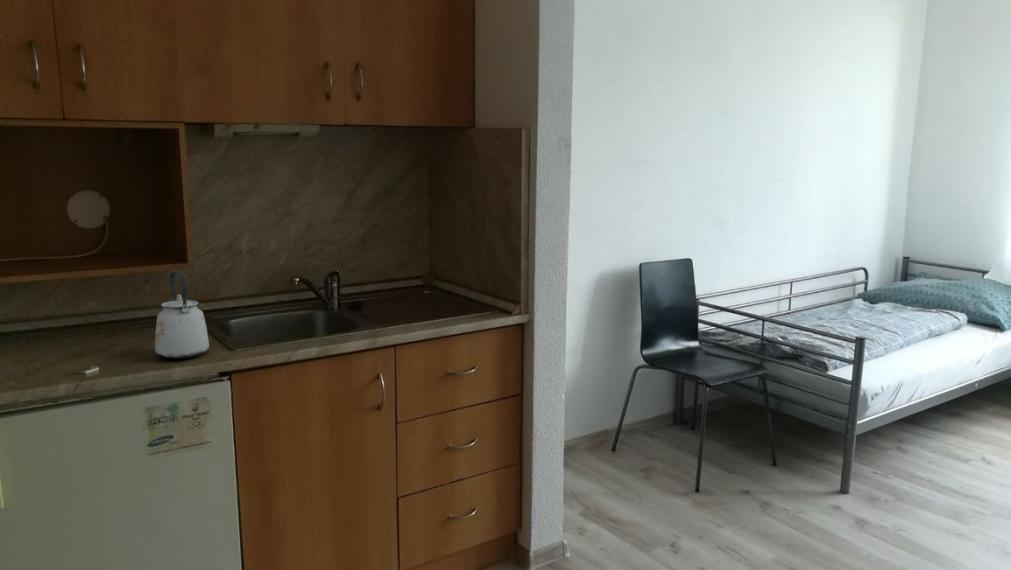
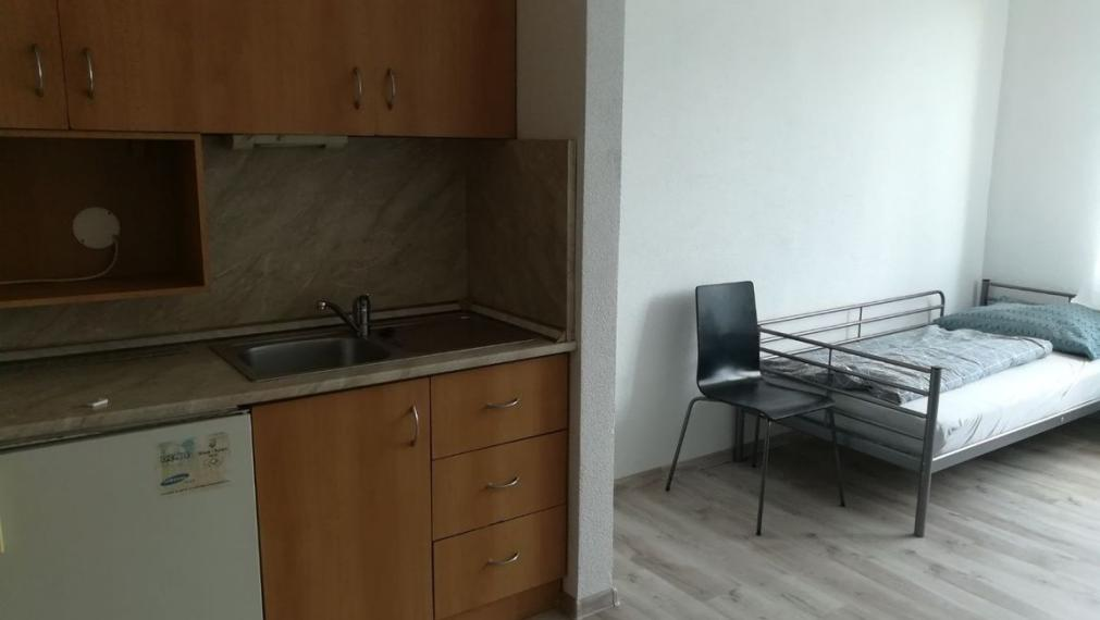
- kettle [154,270,210,360]
